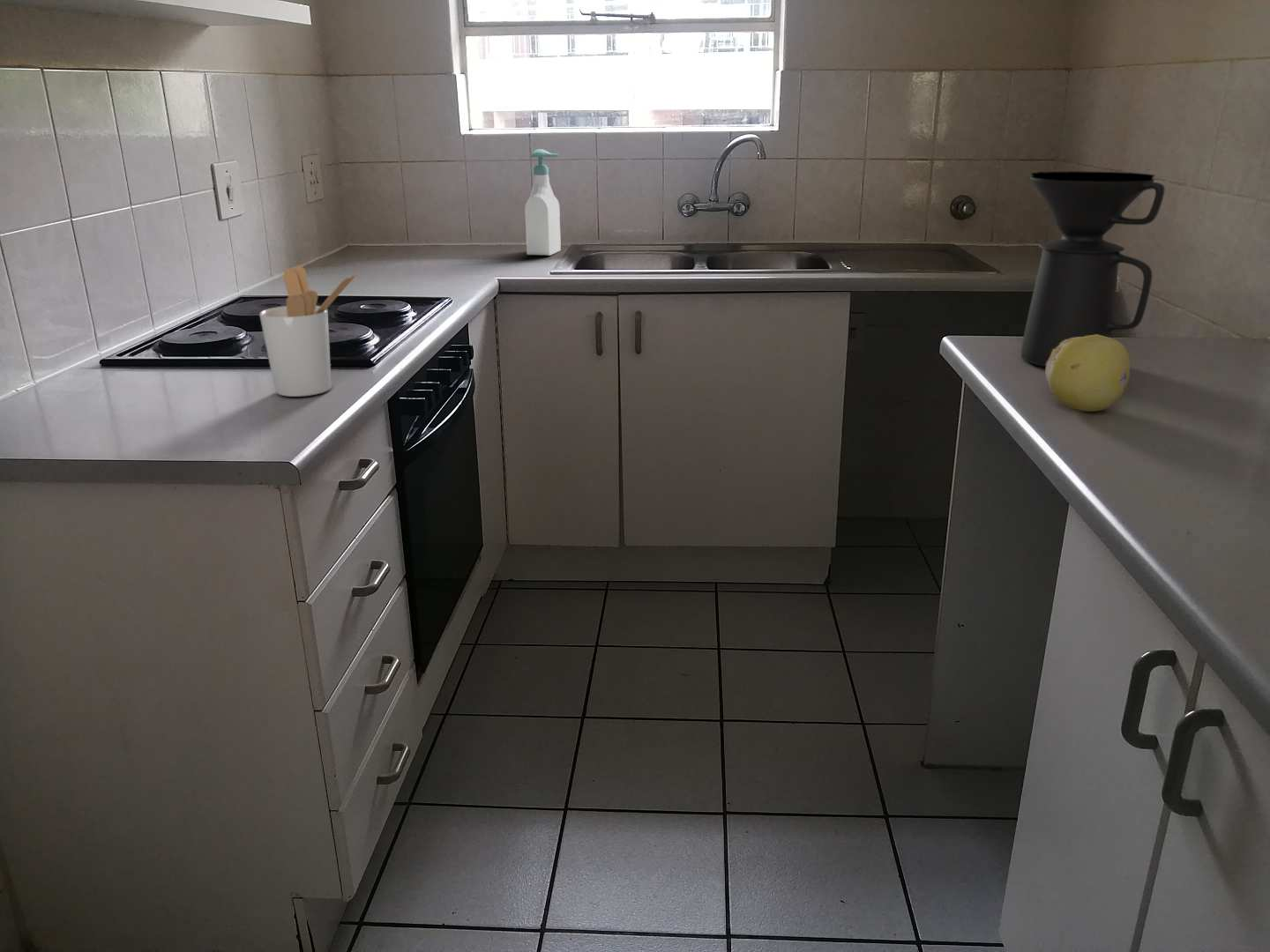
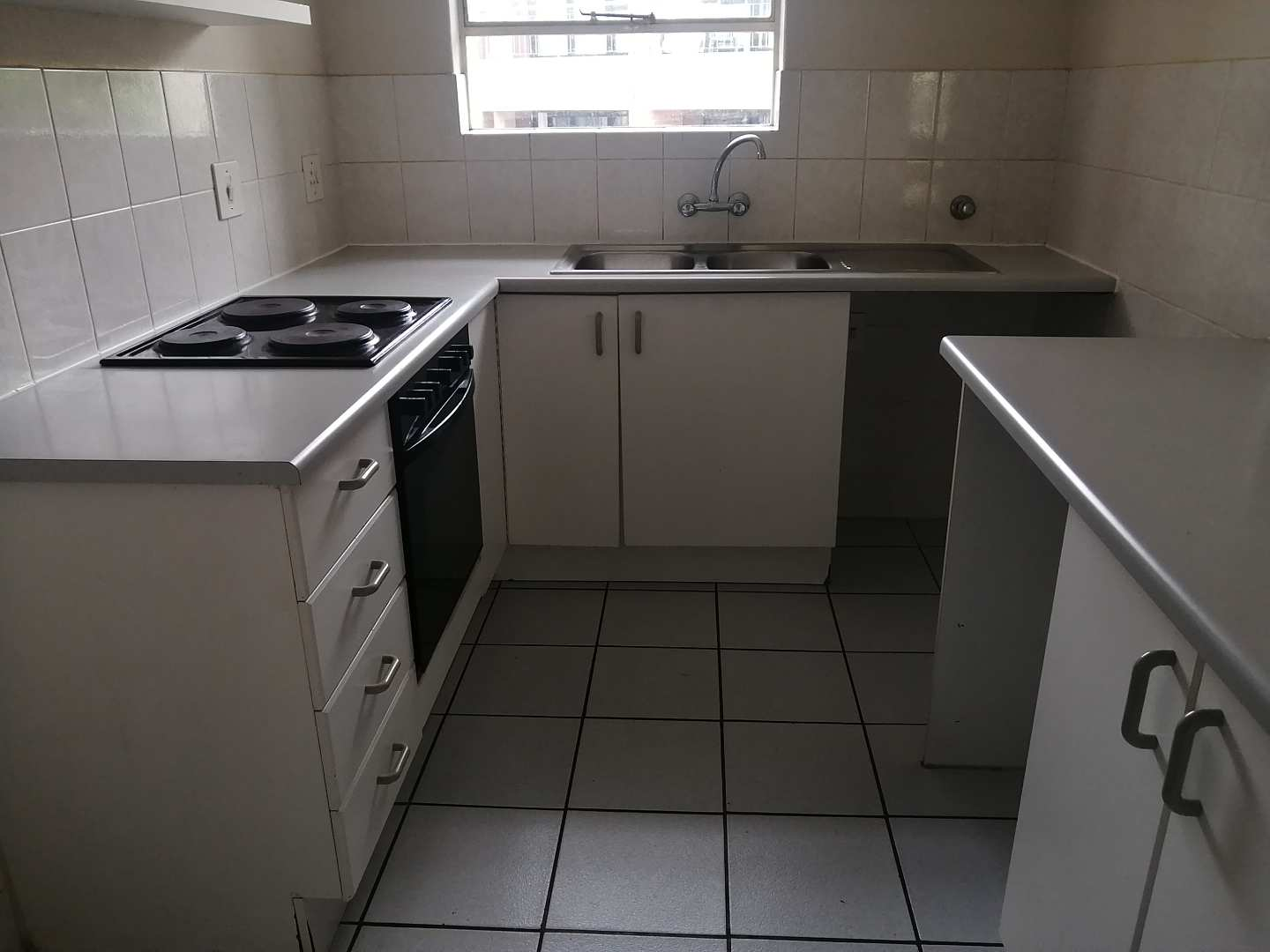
- utensil holder [258,264,359,398]
- coffee maker [1020,170,1166,368]
- soap bottle [524,148,562,257]
- fruit [1044,334,1131,413]
